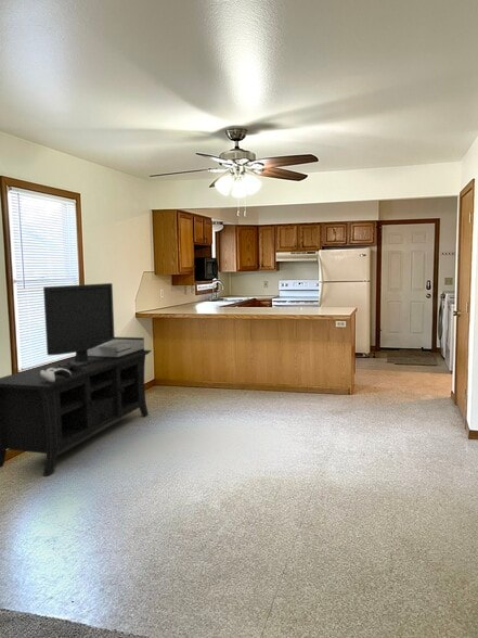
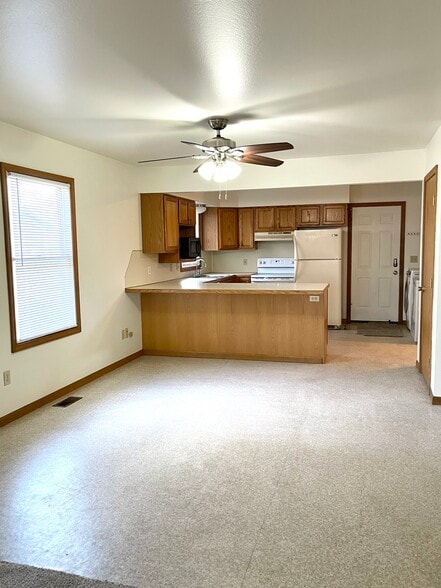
- media console [0,282,153,477]
